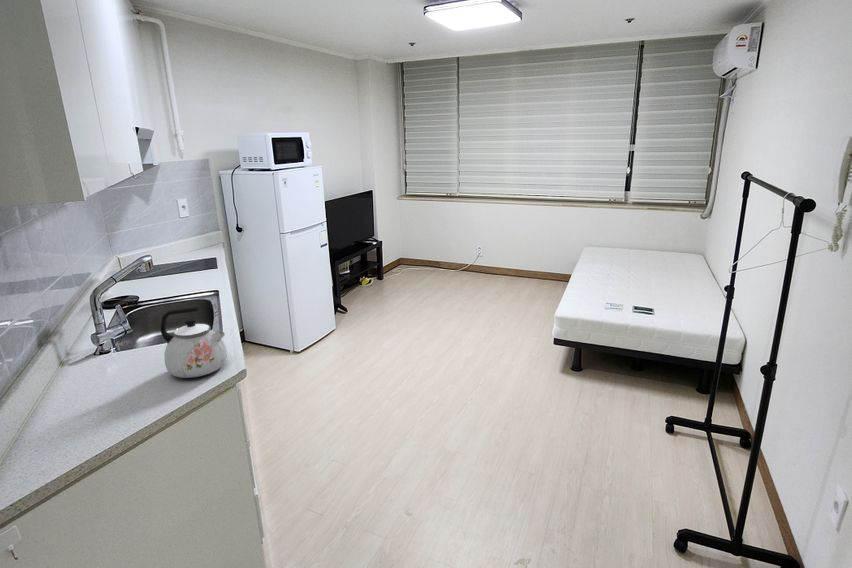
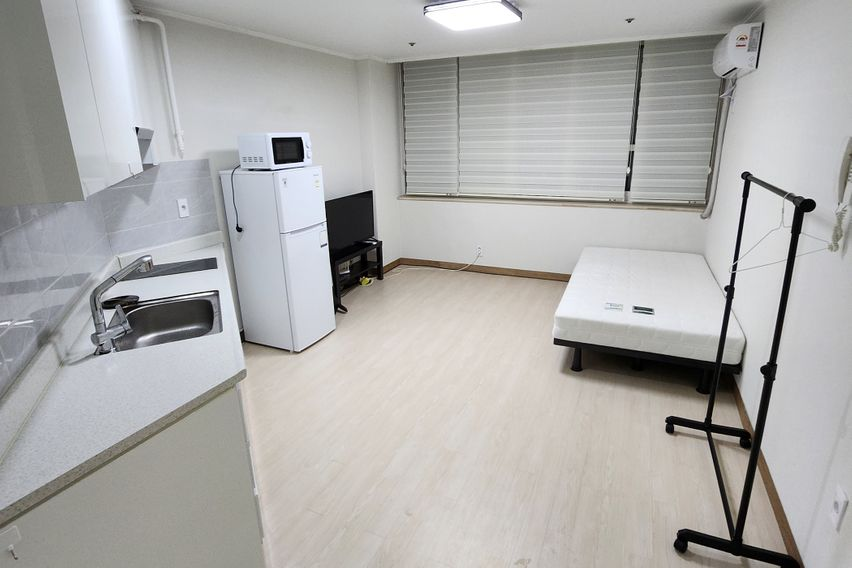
- kettle [160,306,228,379]
